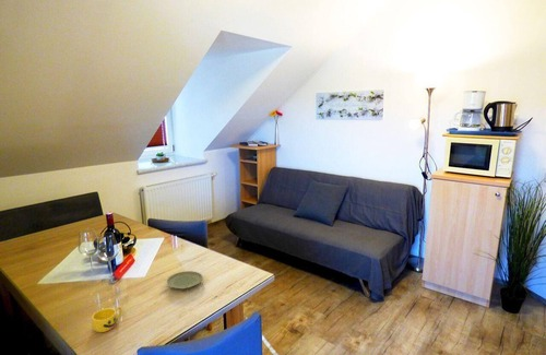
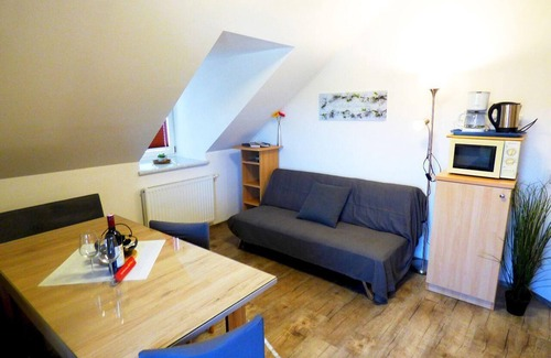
- plate [166,270,204,291]
- cup [91,306,123,333]
